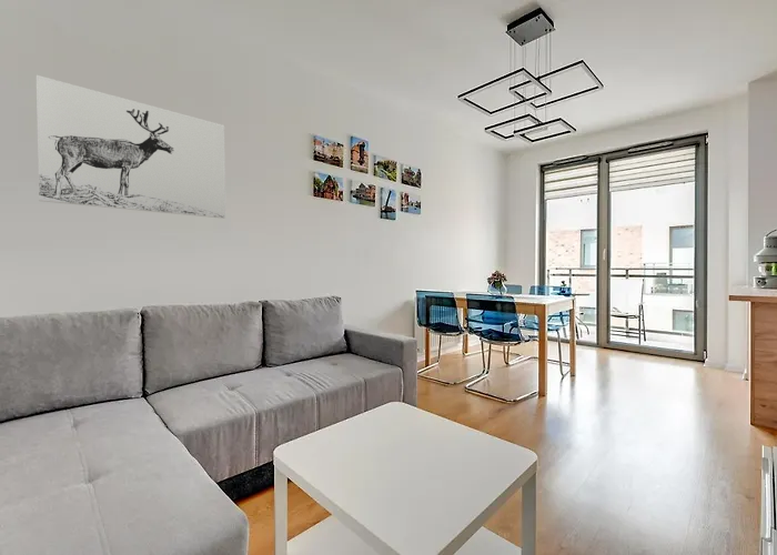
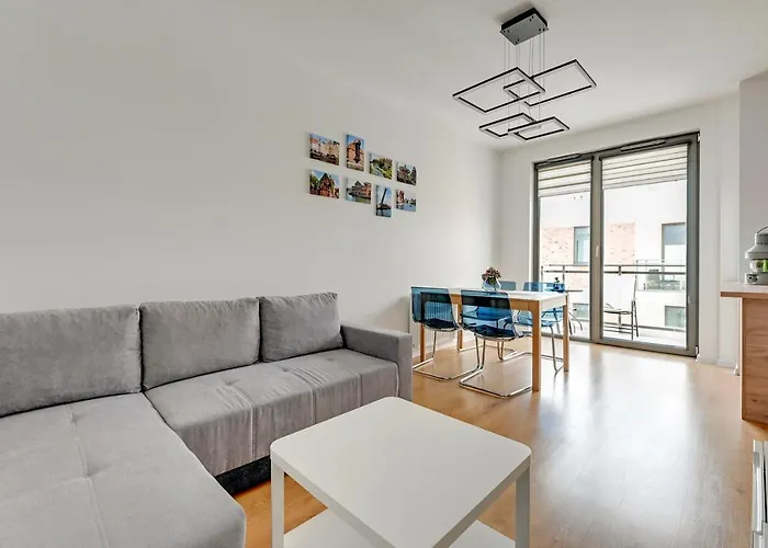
- wall art [36,74,226,220]
